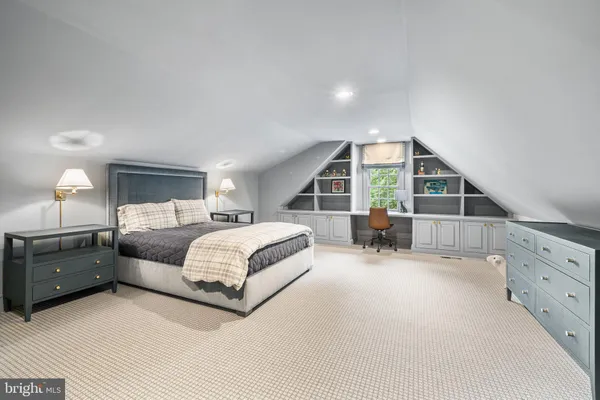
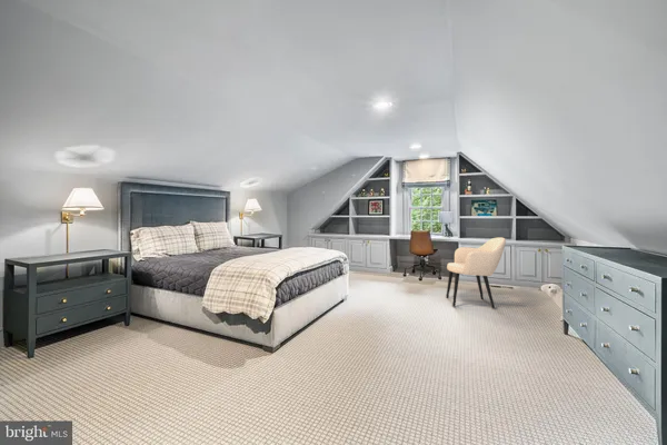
+ armchair [445,237,507,309]
